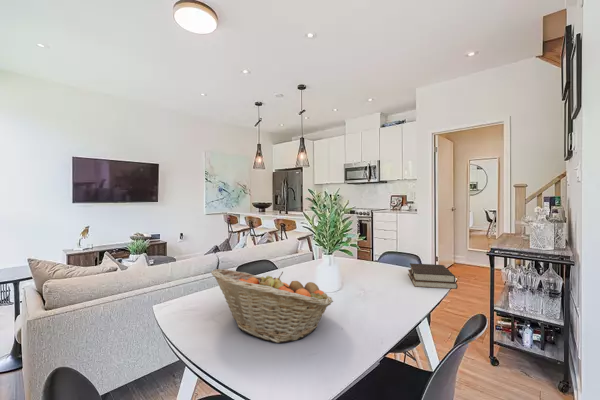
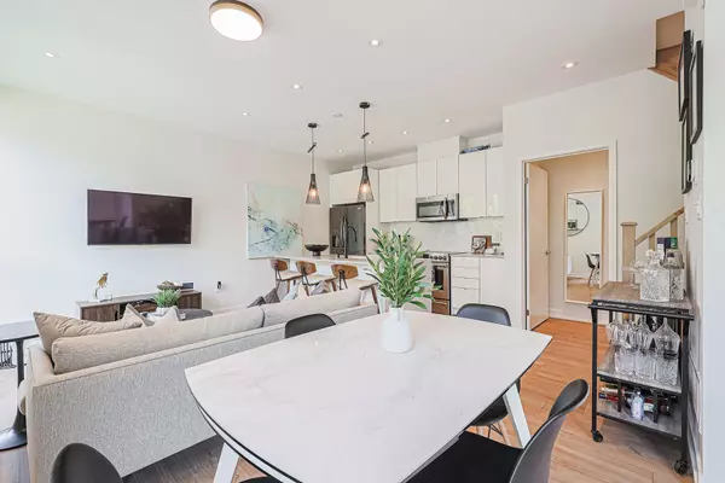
- fruit basket [210,268,334,344]
- bible [407,262,459,290]
